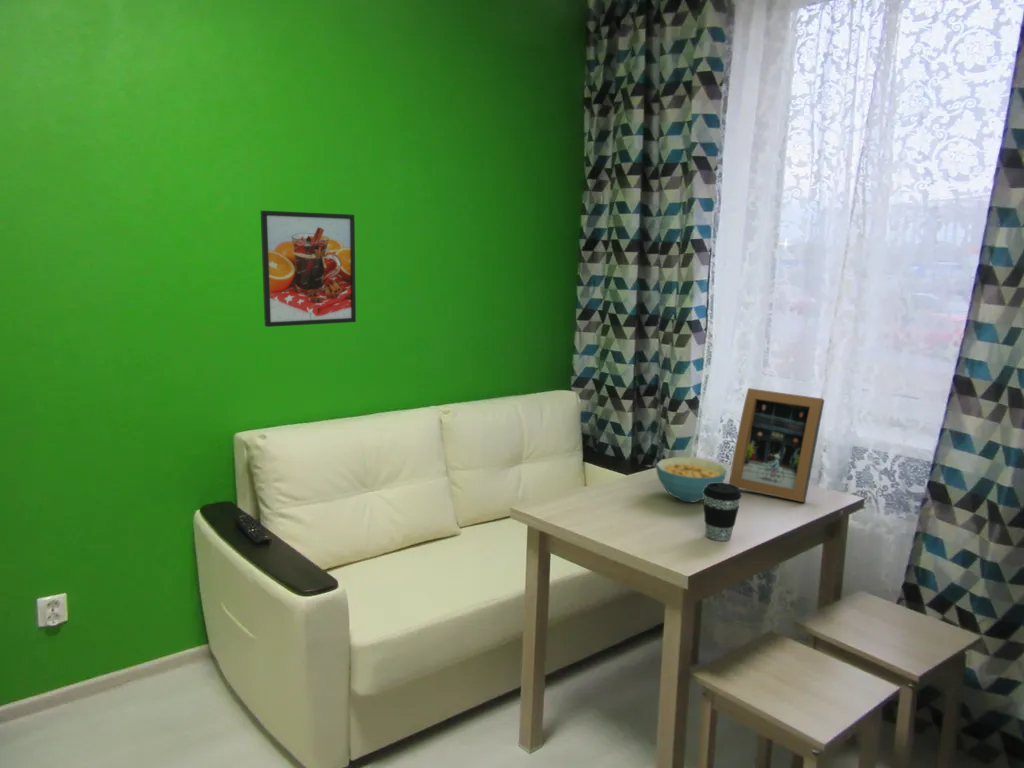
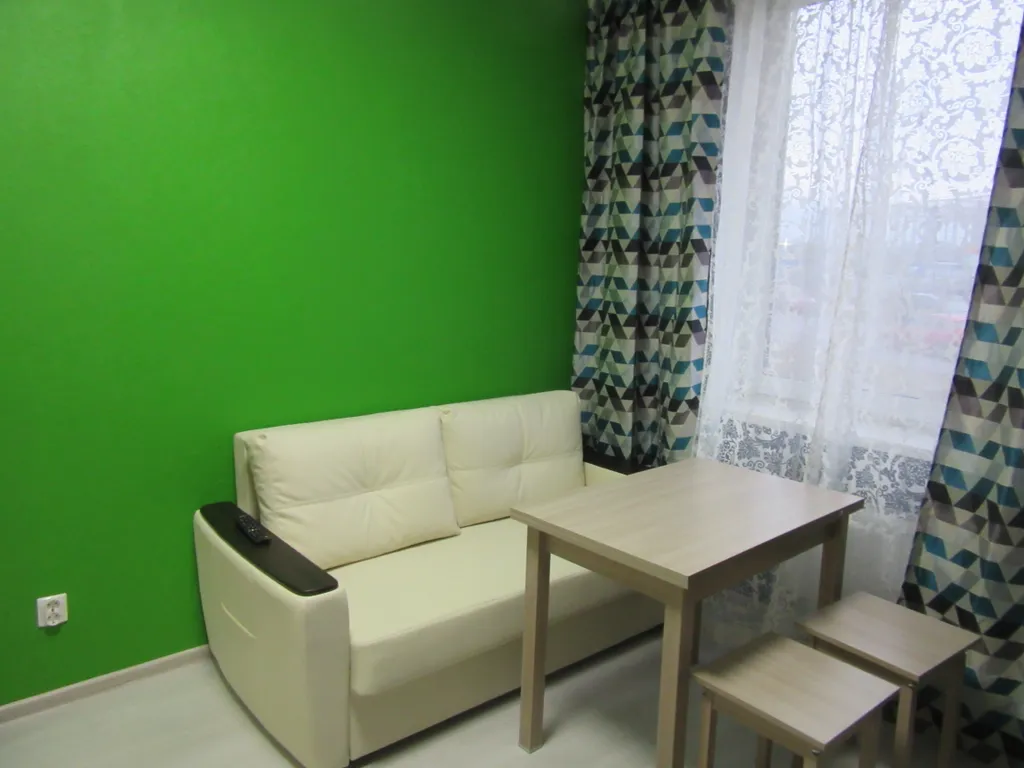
- picture frame [728,387,825,504]
- coffee cup [703,482,742,542]
- cereal bowl [655,456,728,503]
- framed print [259,210,357,328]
